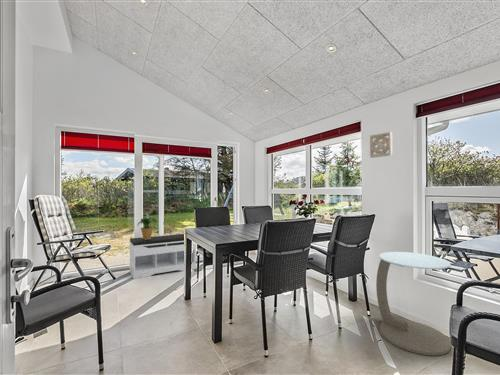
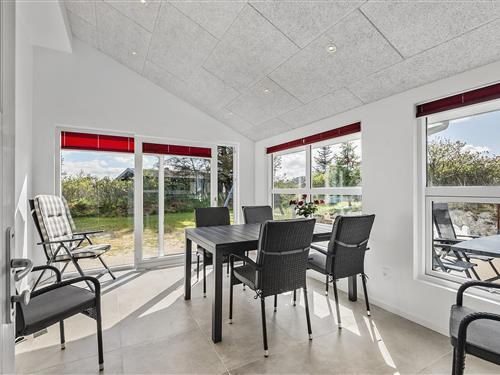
- bench [129,233,197,280]
- side table [375,251,452,356]
- potted plant [137,217,158,240]
- wall ornament [369,131,393,159]
